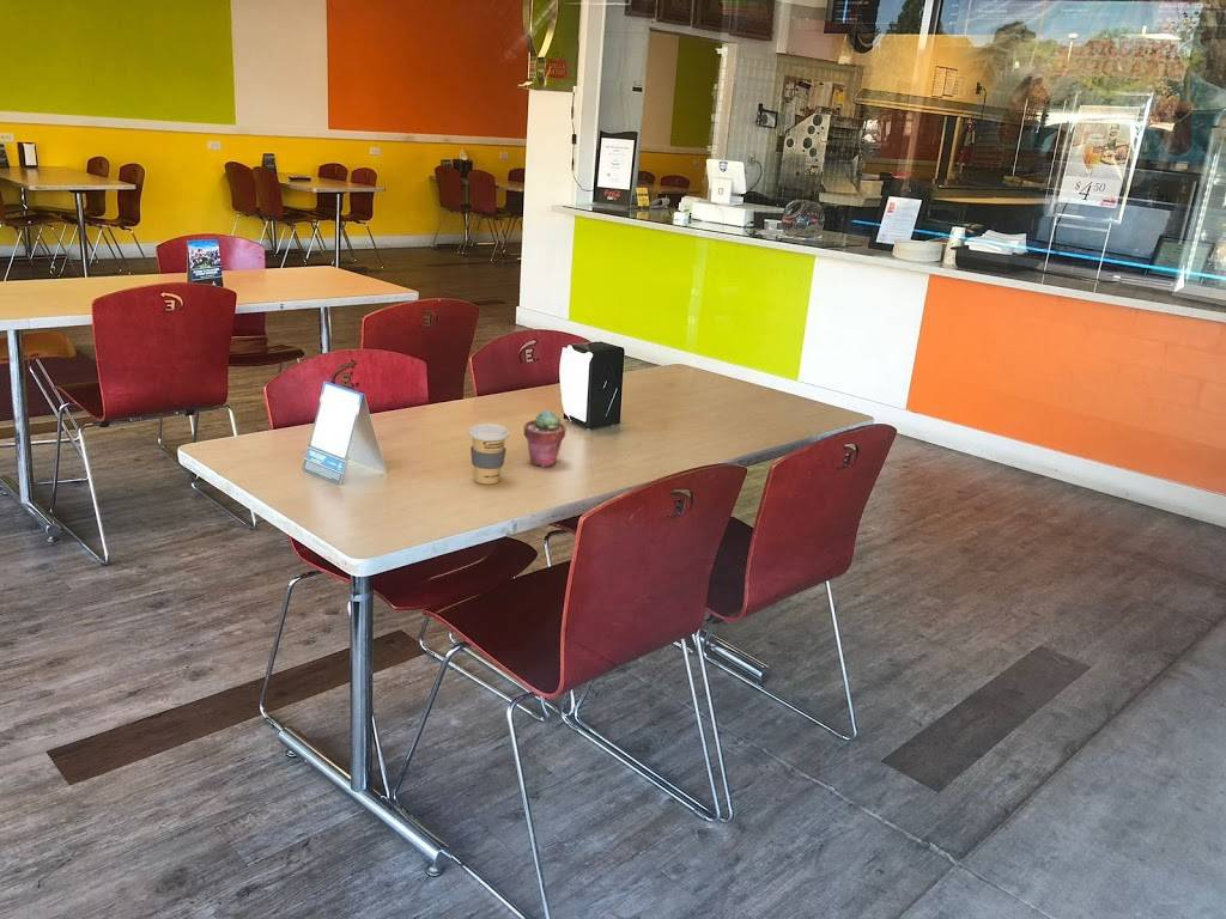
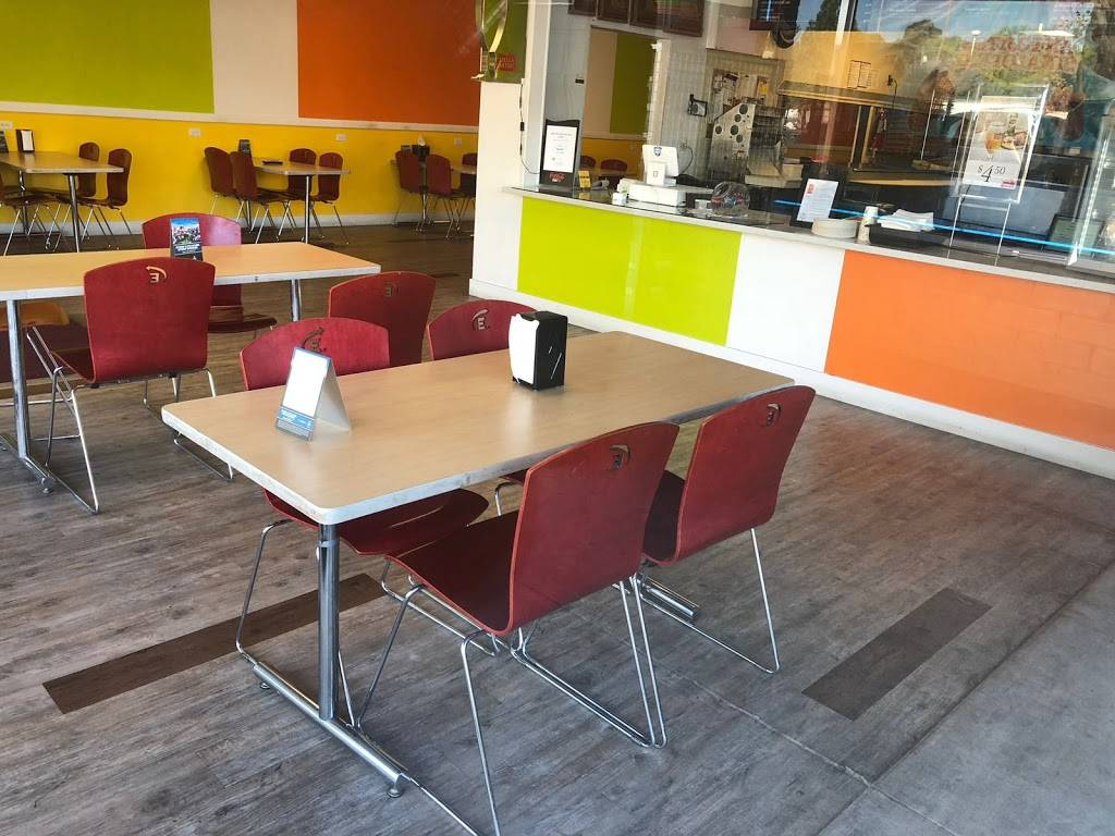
- coffee cup [467,422,510,486]
- potted succulent [523,409,568,468]
